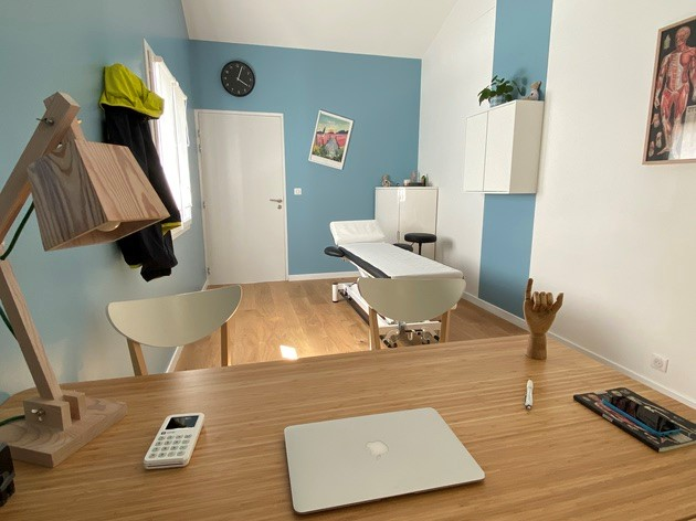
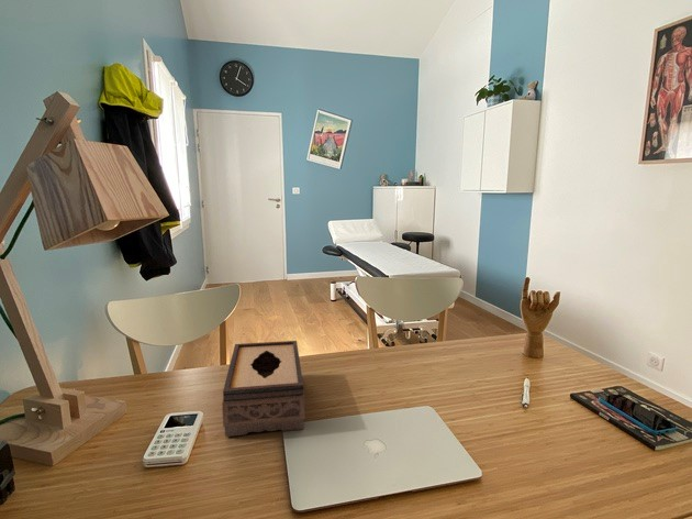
+ tissue box [221,340,306,438]
